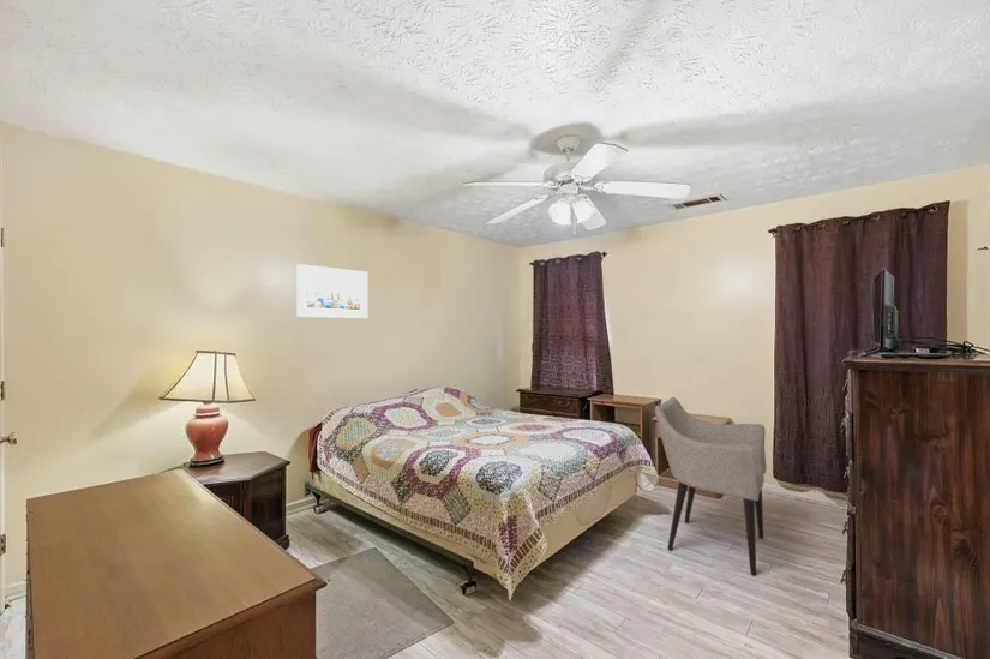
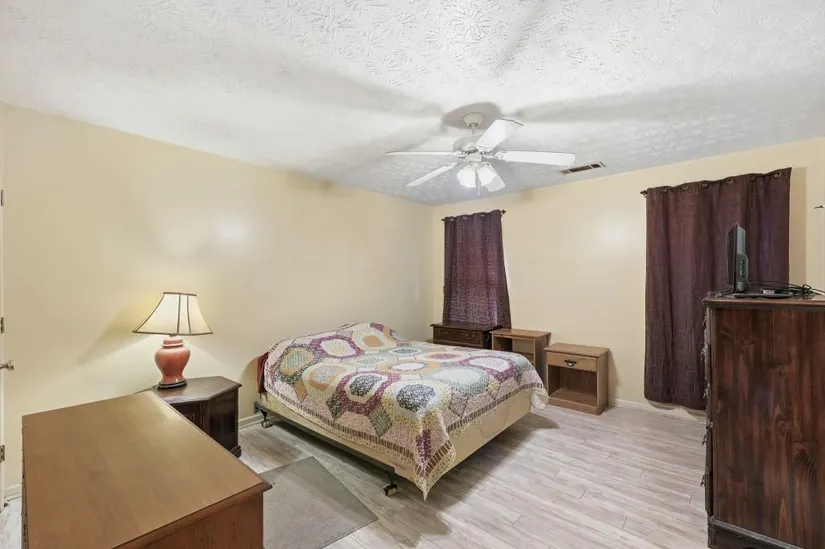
- armchair [654,396,767,577]
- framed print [295,263,370,319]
